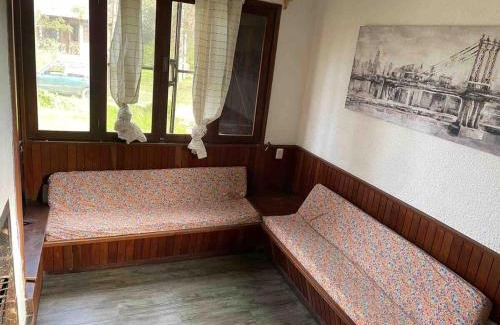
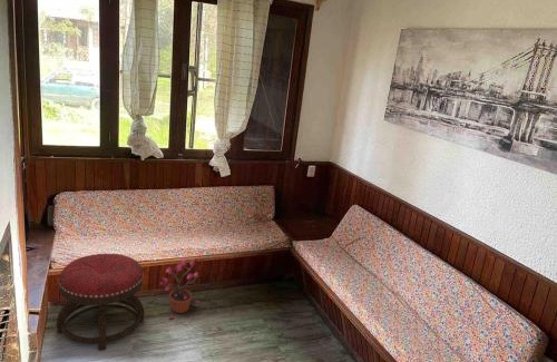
+ potted plant [158,256,201,321]
+ ottoman [56,253,145,351]
